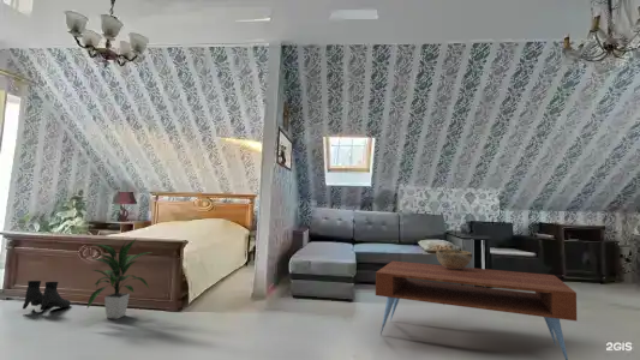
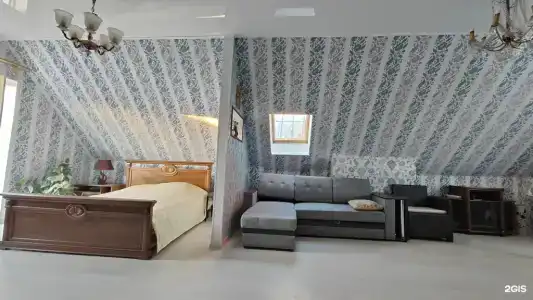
- decorative bowl [435,248,473,269]
- indoor plant [86,236,154,319]
- coffee table [375,260,578,360]
- boots [22,280,72,313]
